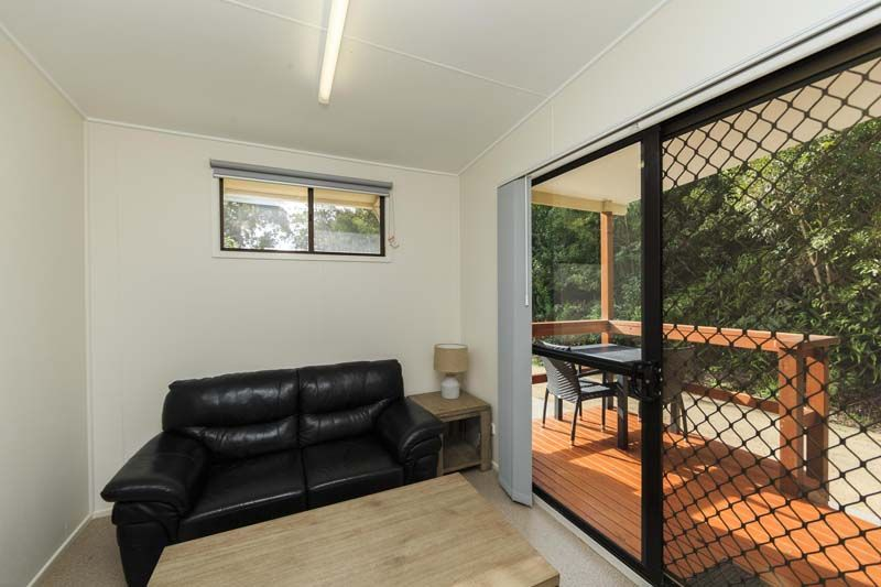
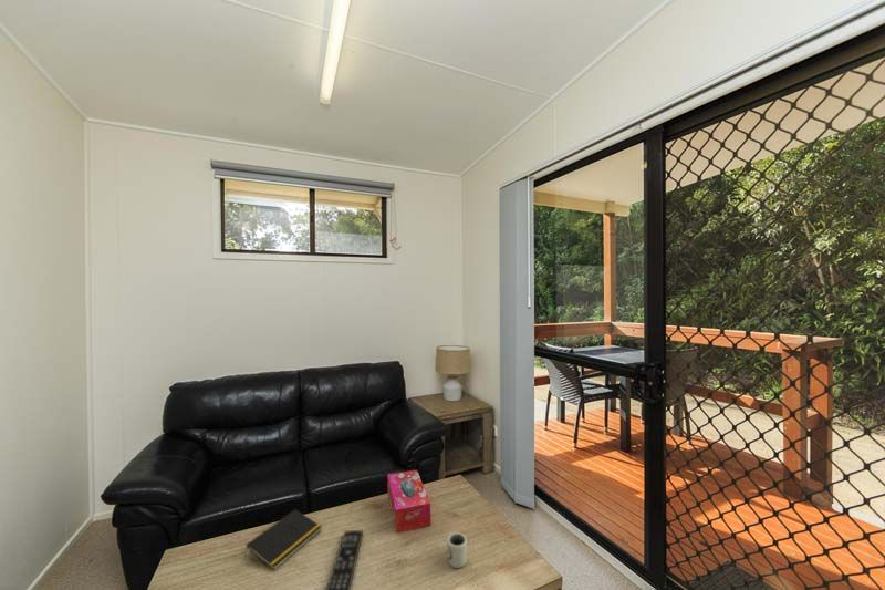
+ notepad [243,508,323,571]
+ tissue box [387,468,431,534]
+ remote control [325,529,364,590]
+ cup [447,531,468,569]
